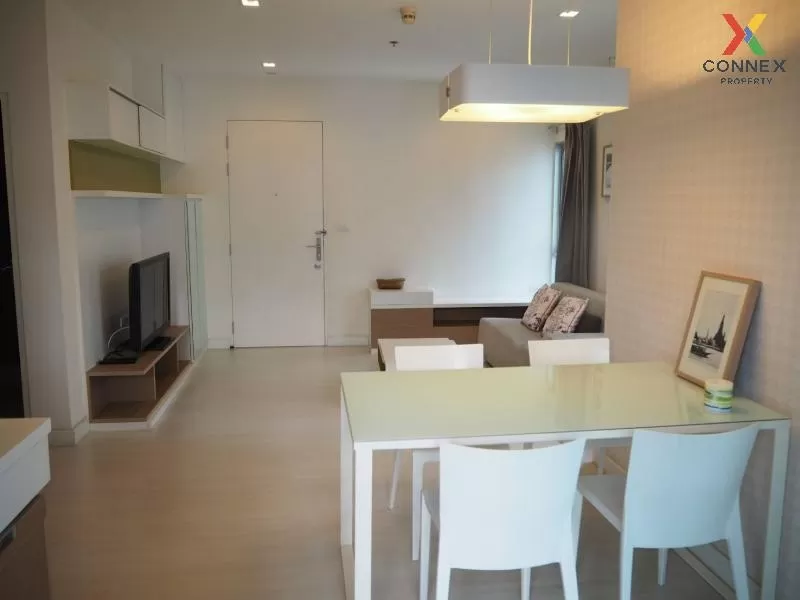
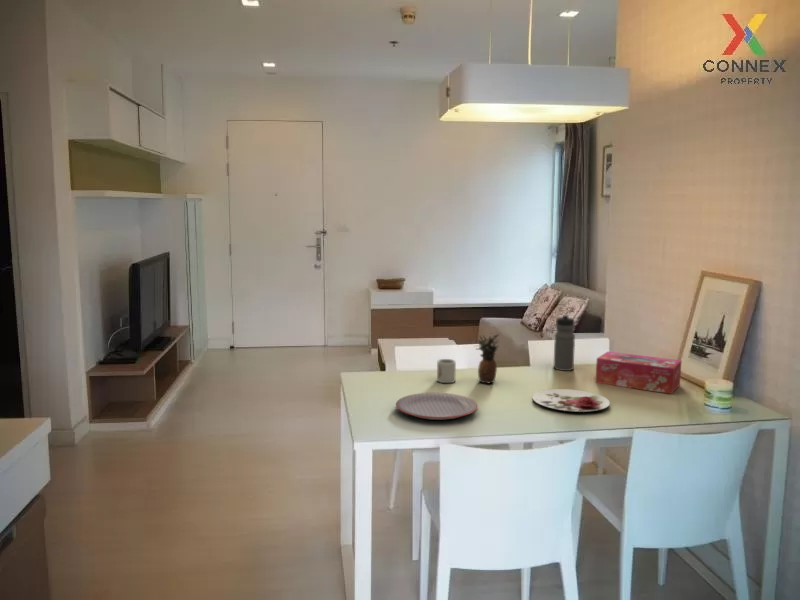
+ plate [531,388,611,413]
+ water bottle [553,313,576,372]
+ plate [395,392,479,421]
+ tissue box [595,350,682,395]
+ cup [436,358,457,384]
+ fruit [471,331,502,385]
